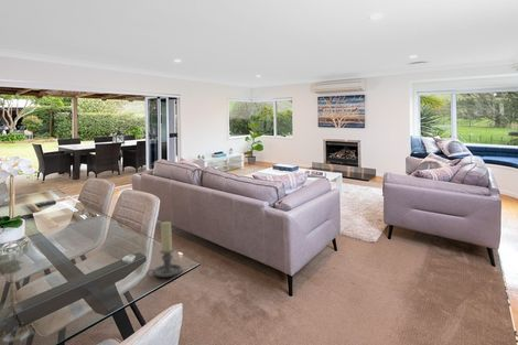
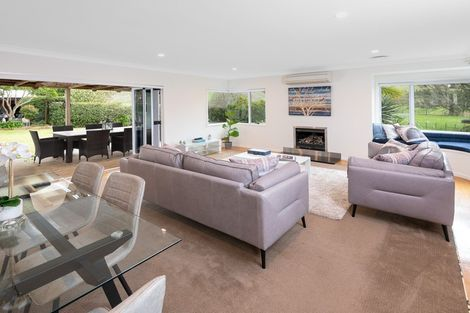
- candle holder [145,220,183,279]
